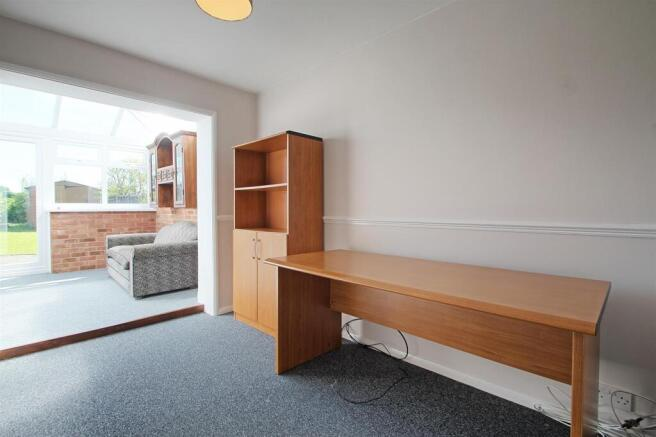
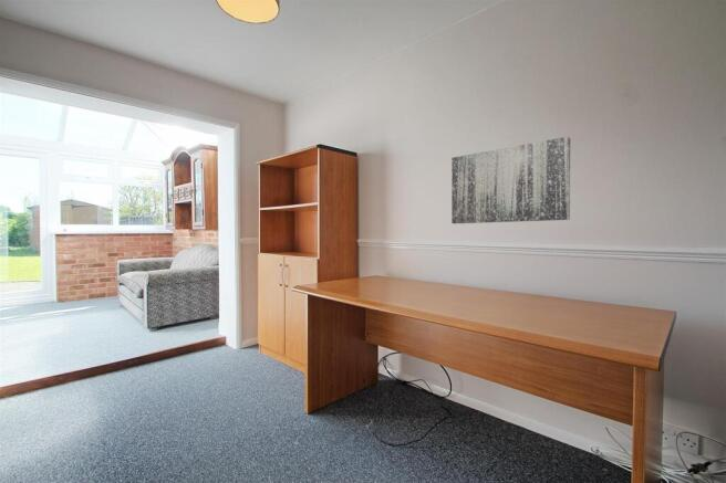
+ wall art [450,136,571,224]
